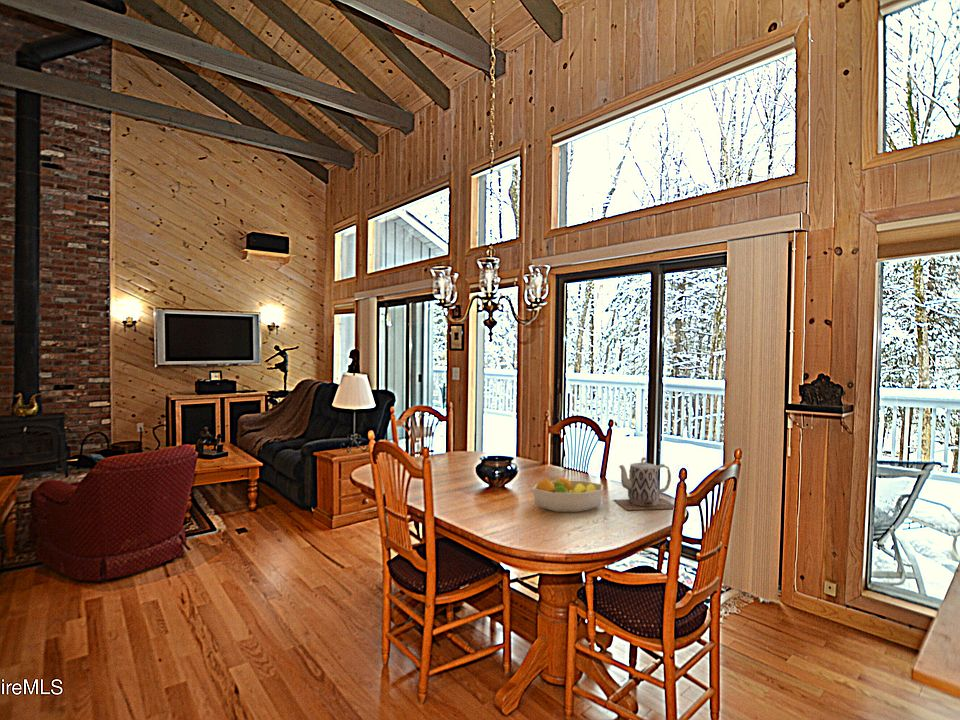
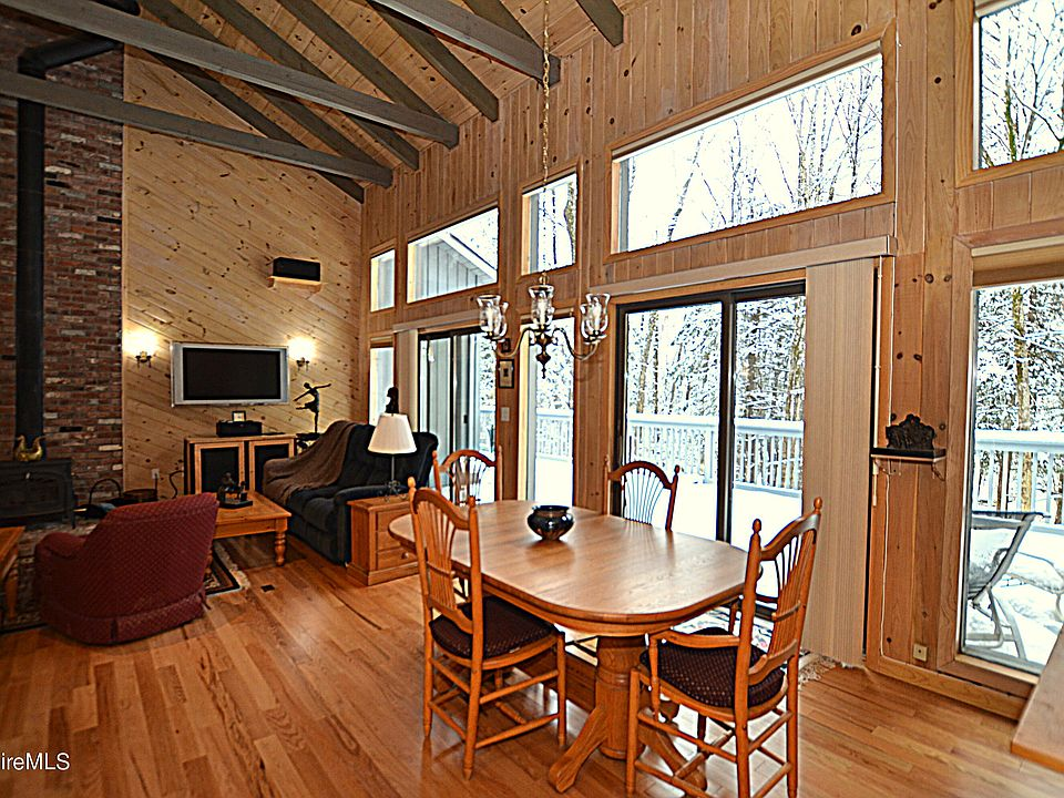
- teapot [613,456,675,511]
- fruit bowl [532,476,604,513]
